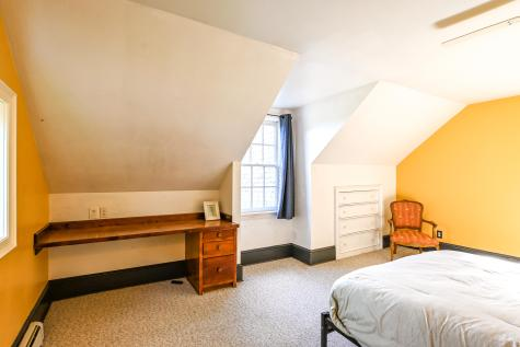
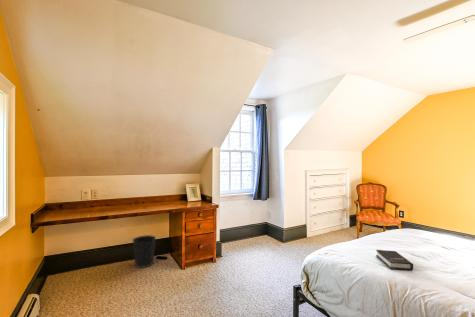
+ wastebasket [132,234,157,269]
+ hardback book [375,249,414,271]
